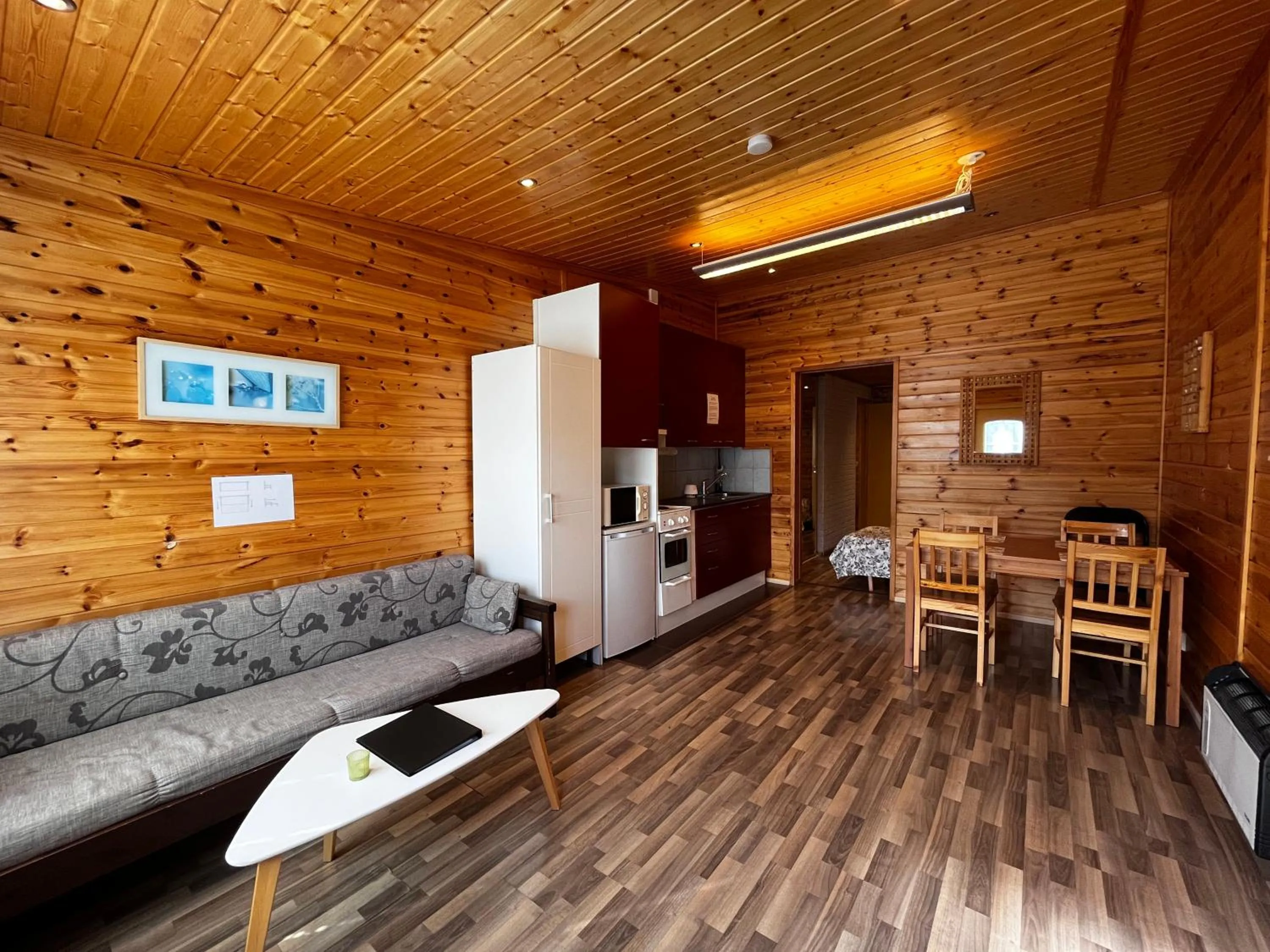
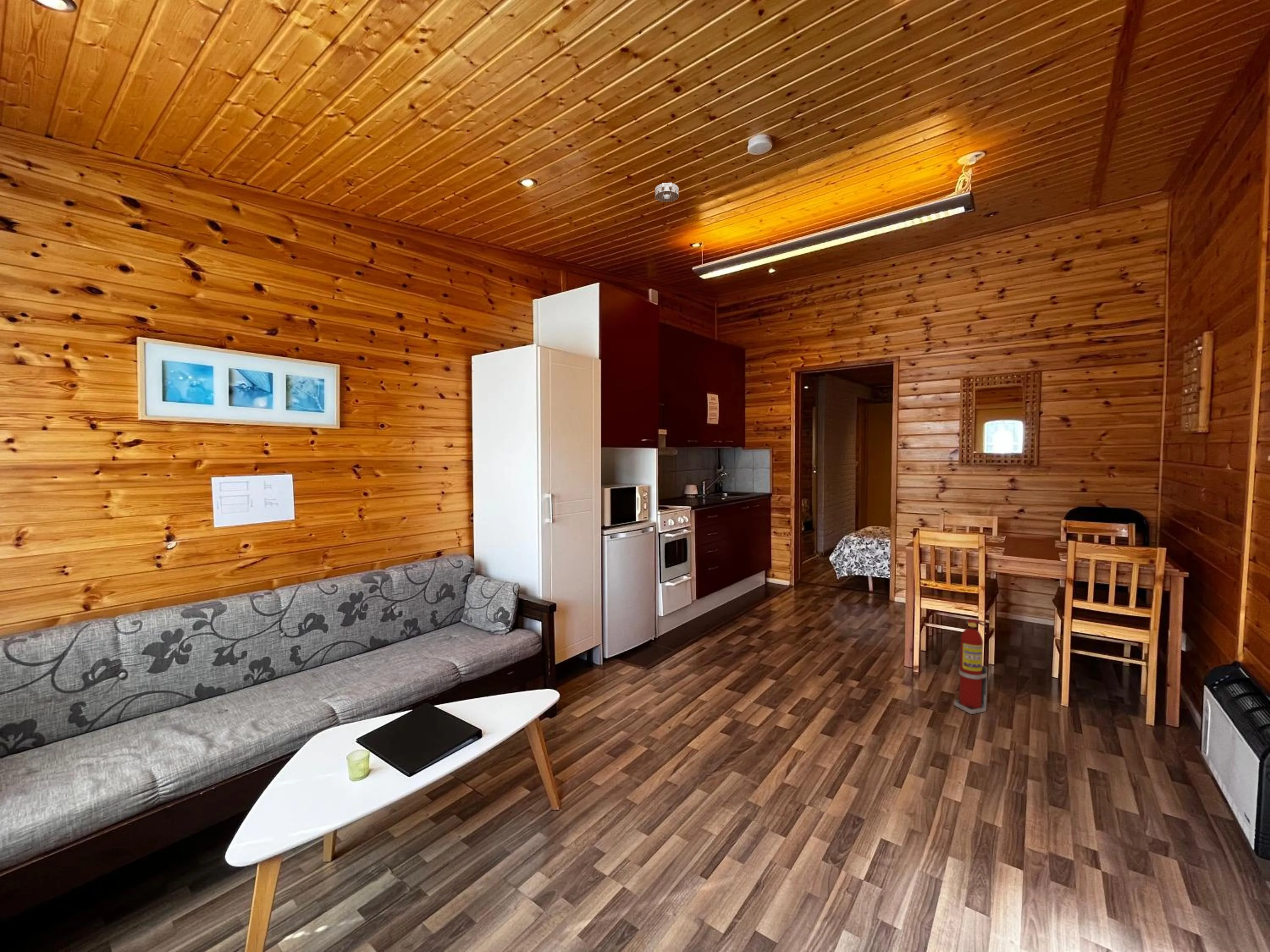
+ fire extinguisher [954,619,988,715]
+ smoke detector [654,182,679,203]
